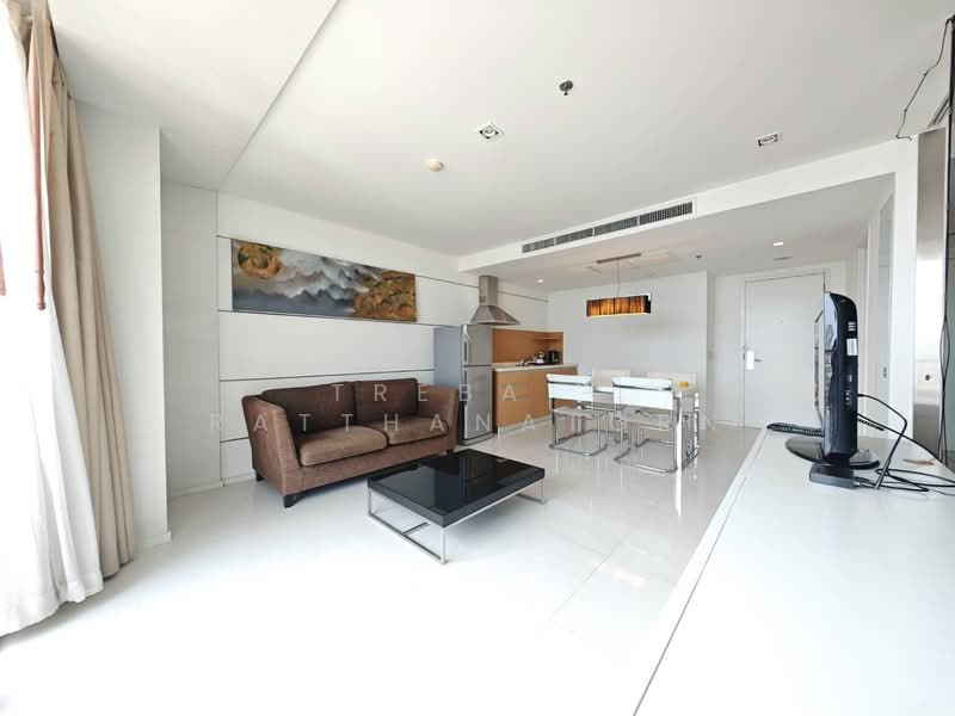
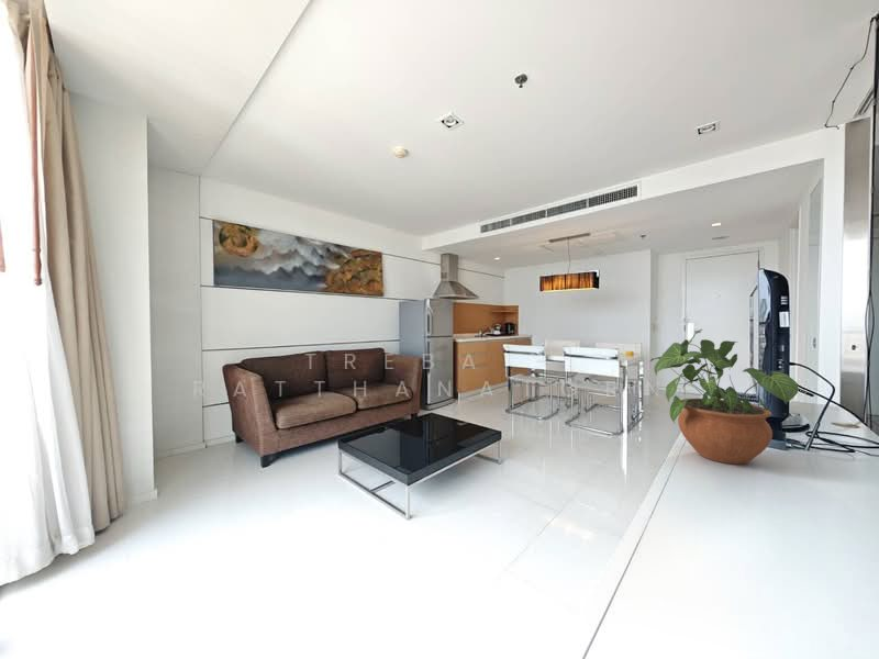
+ potted plant [649,328,799,466]
